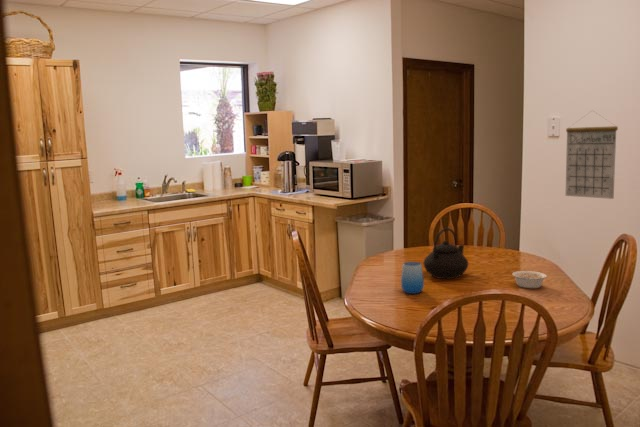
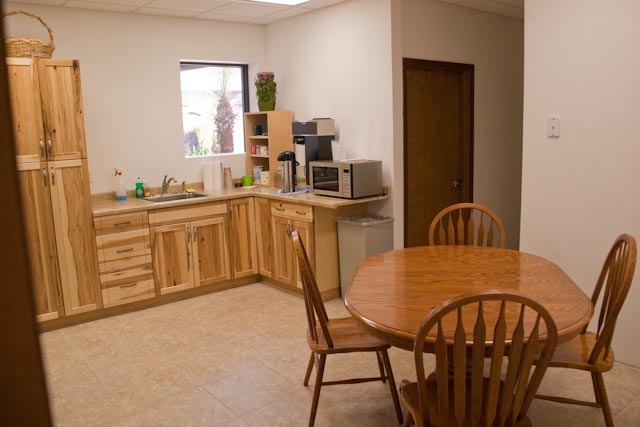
- teapot [422,227,469,280]
- cup [400,261,425,295]
- calendar [564,109,619,200]
- legume [511,270,548,289]
